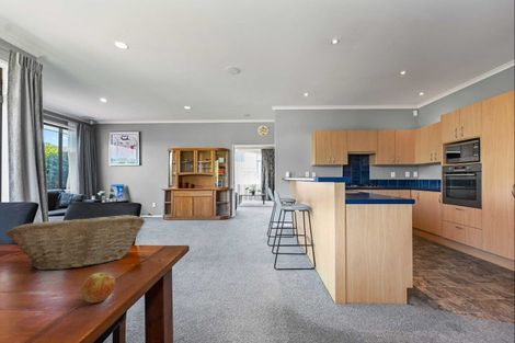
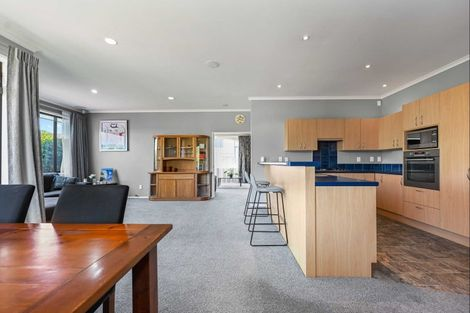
- apple [80,272,116,305]
- fruit basket [4,214,146,271]
